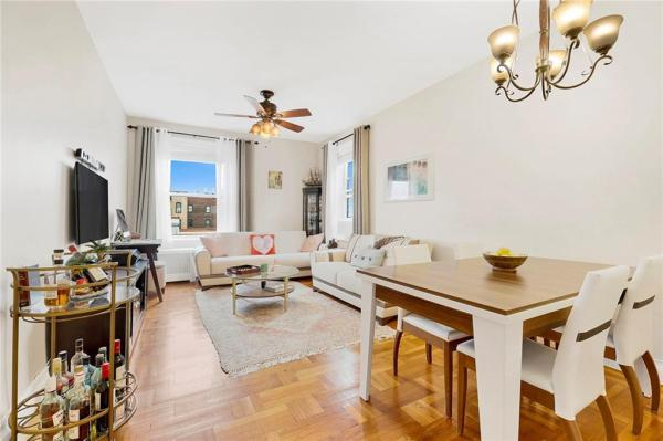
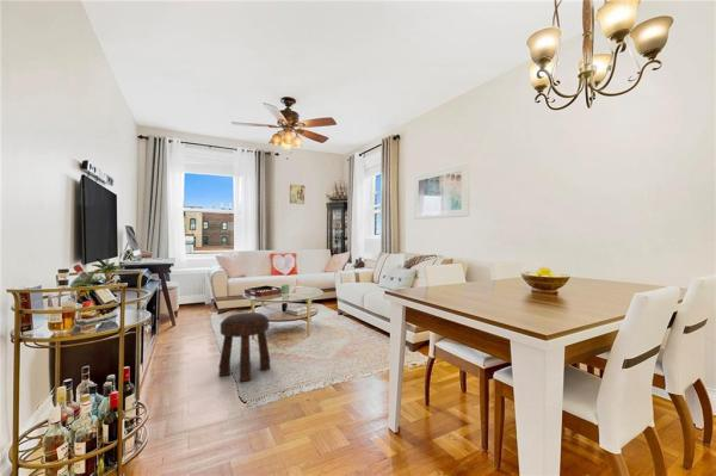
+ stool [218,311,271,383]
